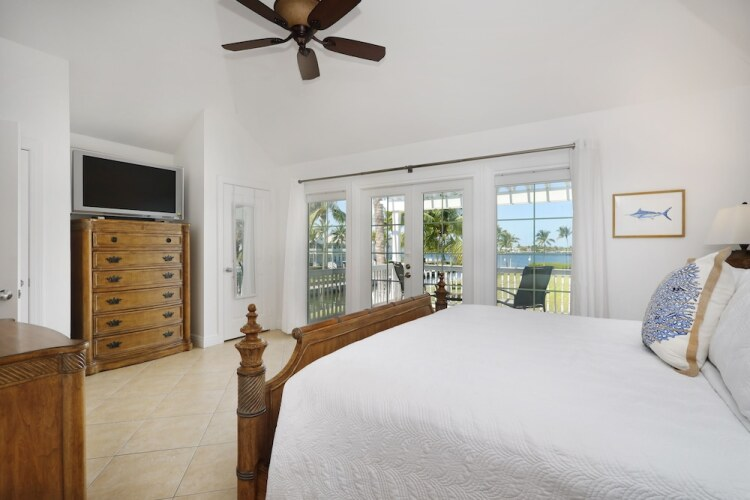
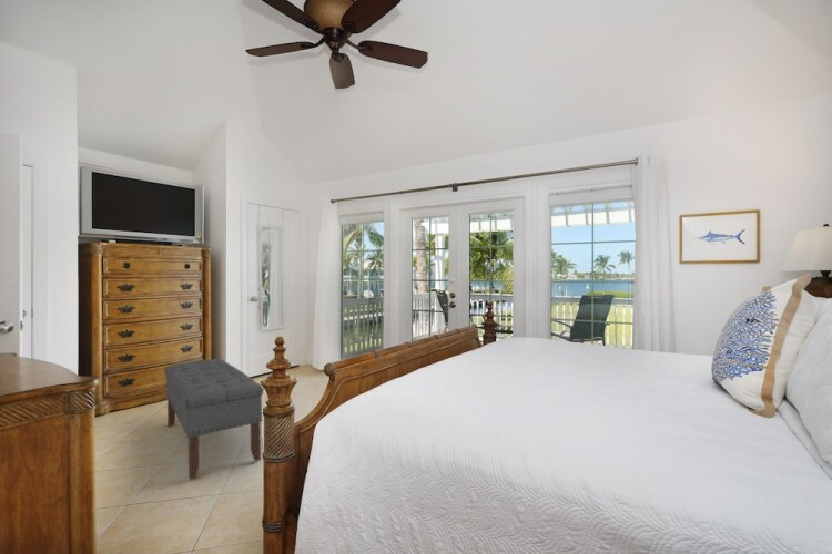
+ bench [163,358,264,480]
